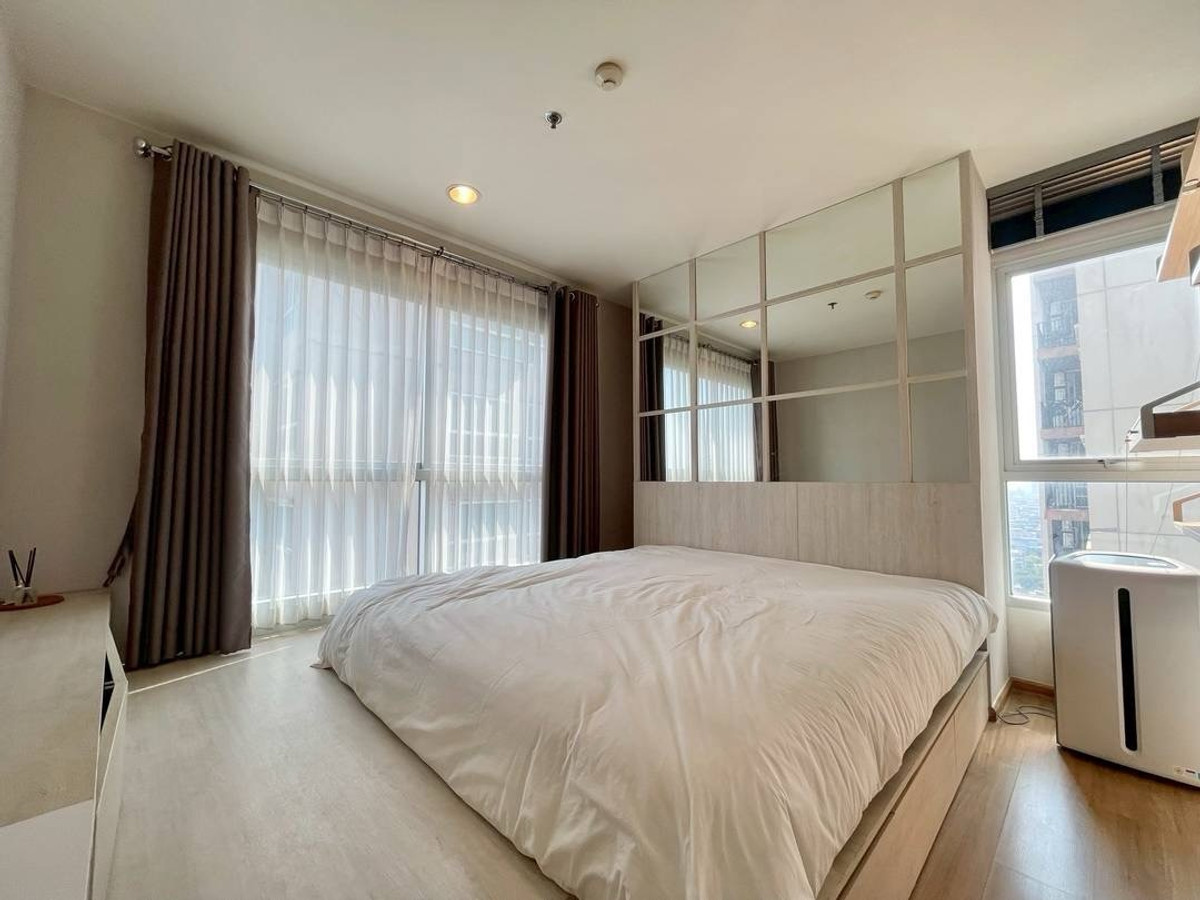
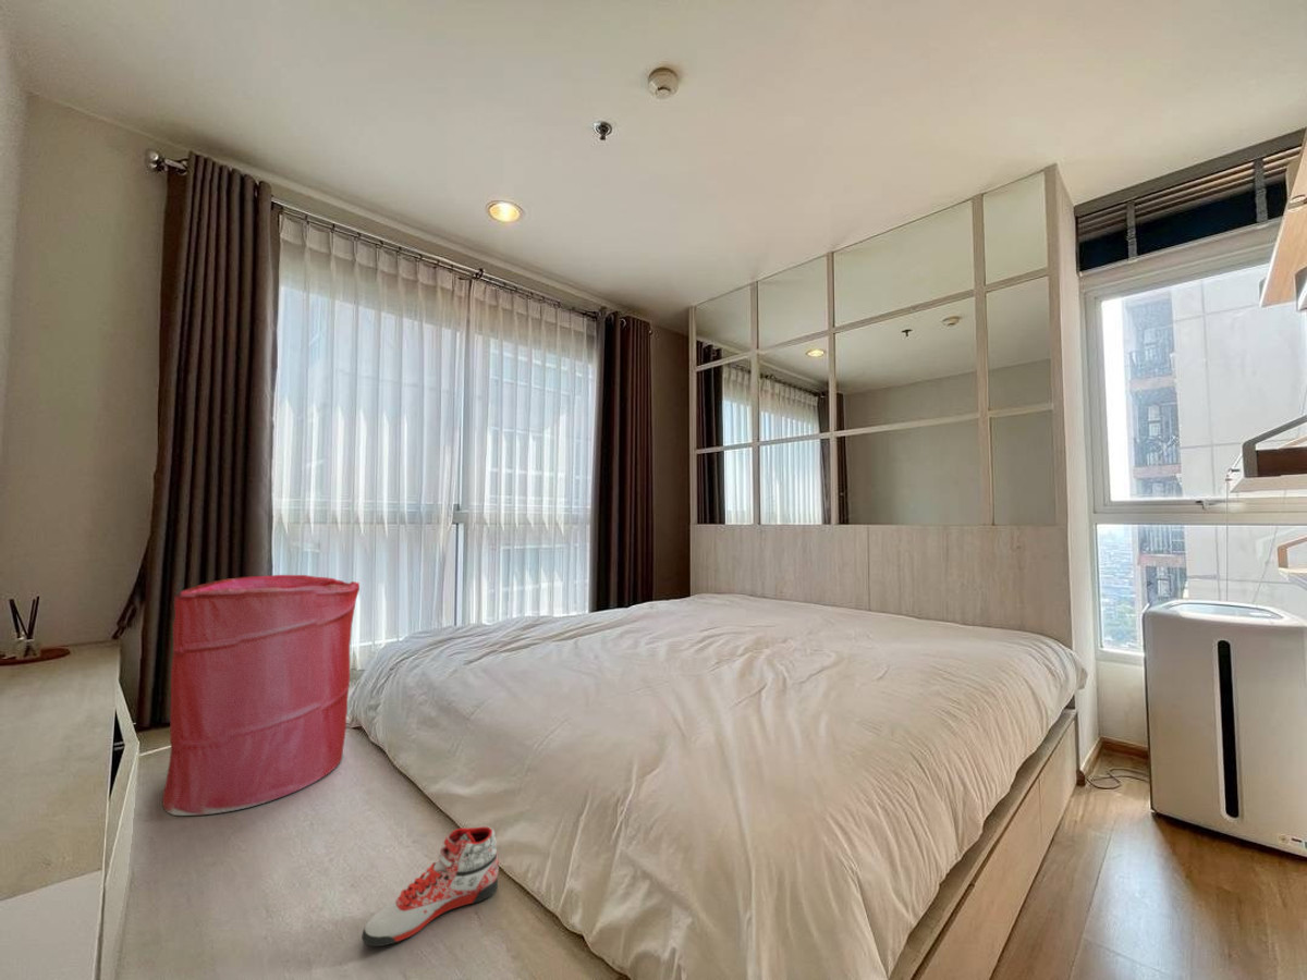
+ sneaker [361,825,500,947]
+ laundry hamper [161,574,361,817]
